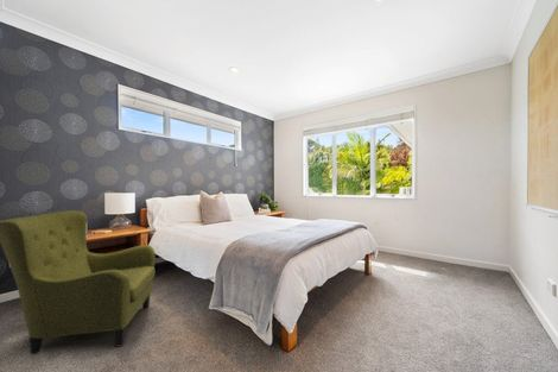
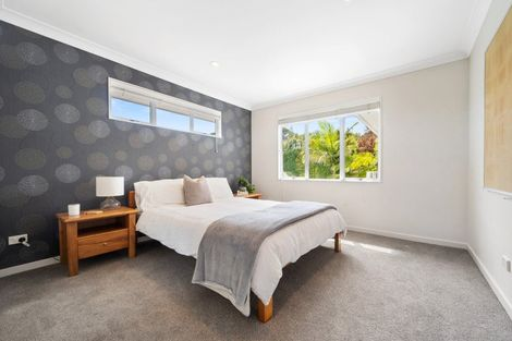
- armchair [0,209,157,355]
